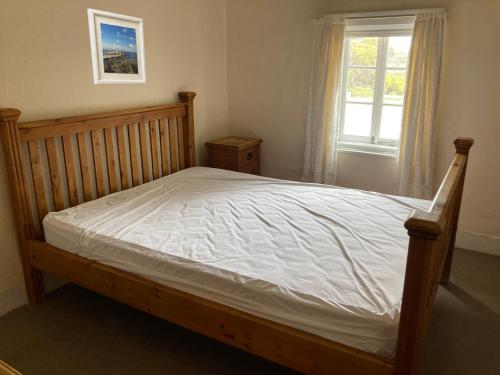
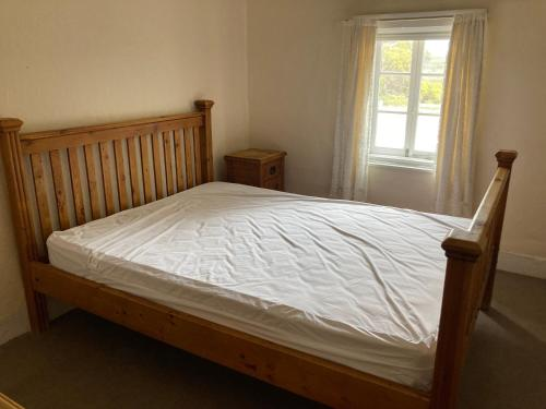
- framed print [87,8,148,86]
